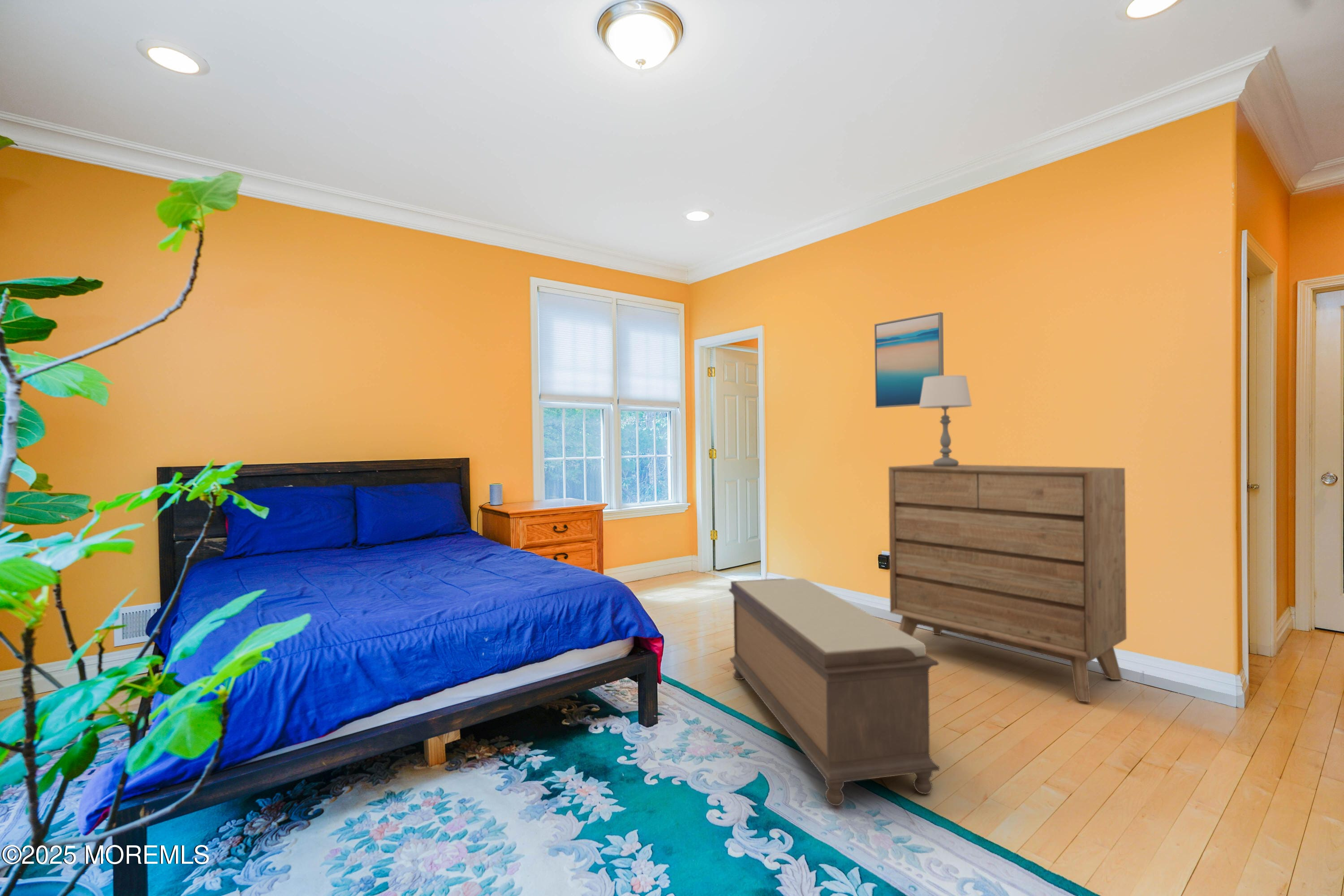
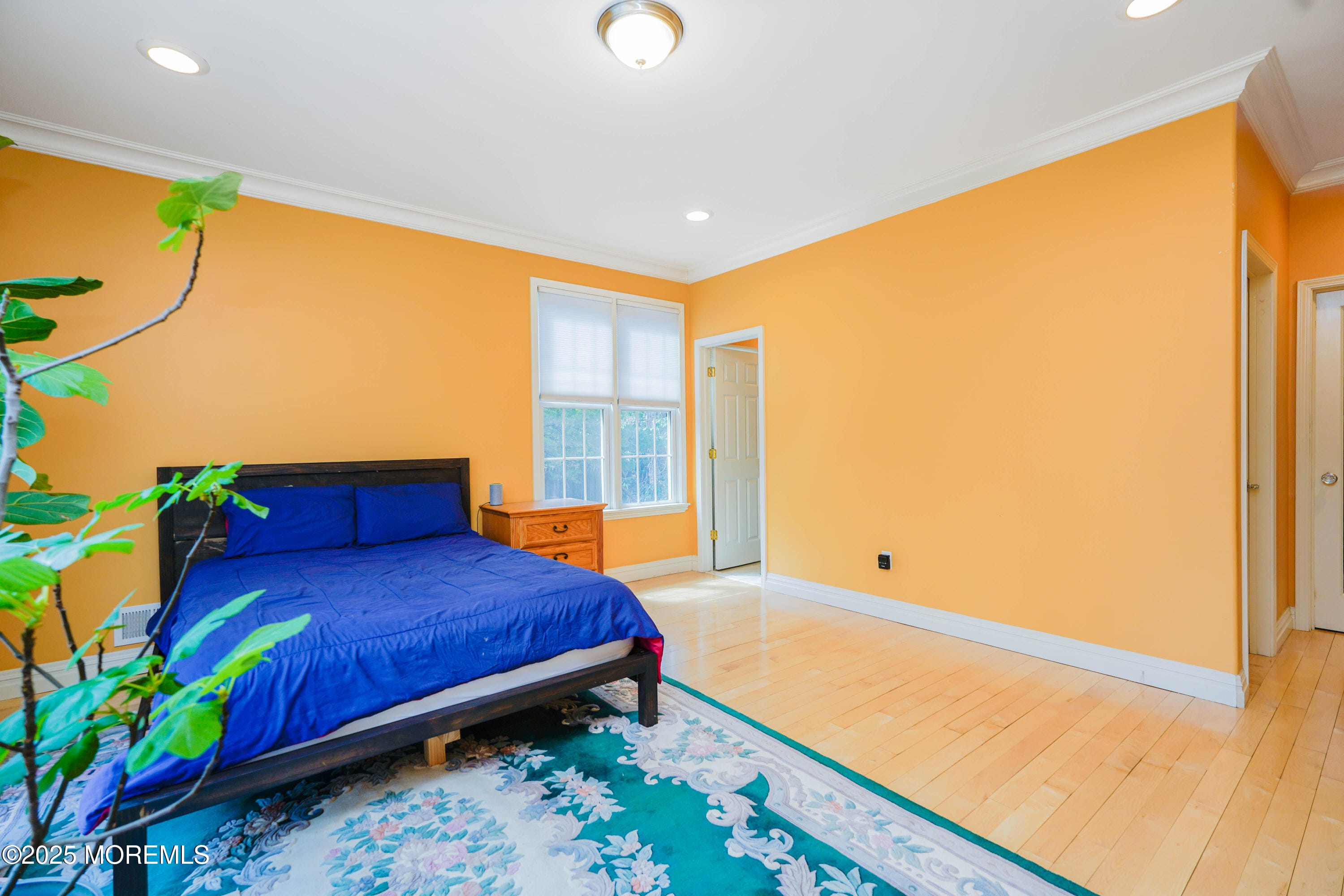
- wall art [874,312,944,409]
- table lamp [919,375,973,466]
- dresser [888,464,1127,702]
- bench [728,578,940,806]
